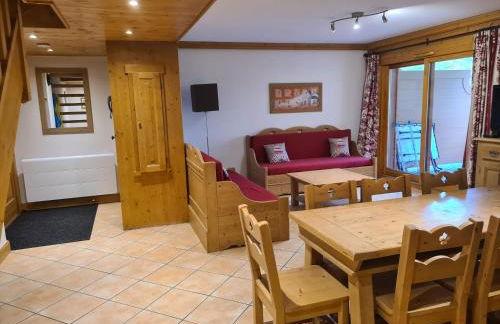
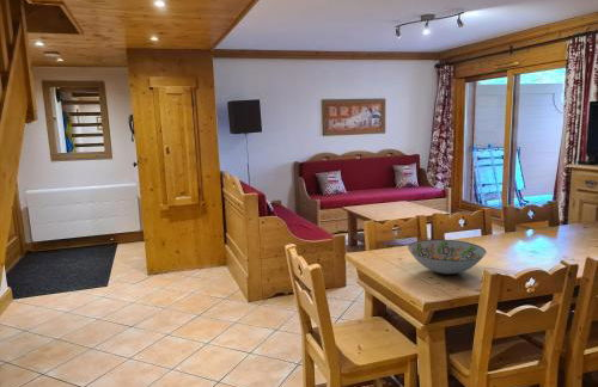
+ decorative bowl [407,238,487,275]
